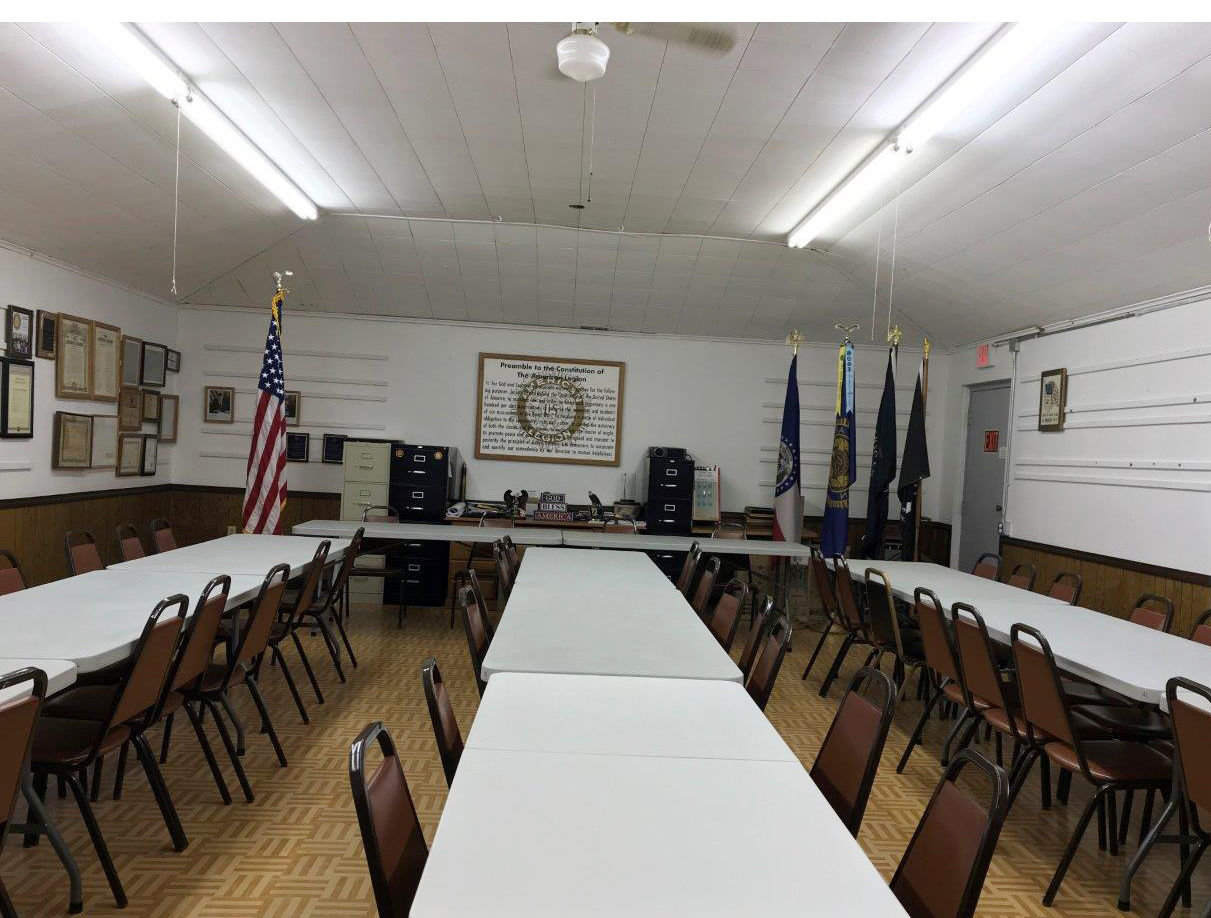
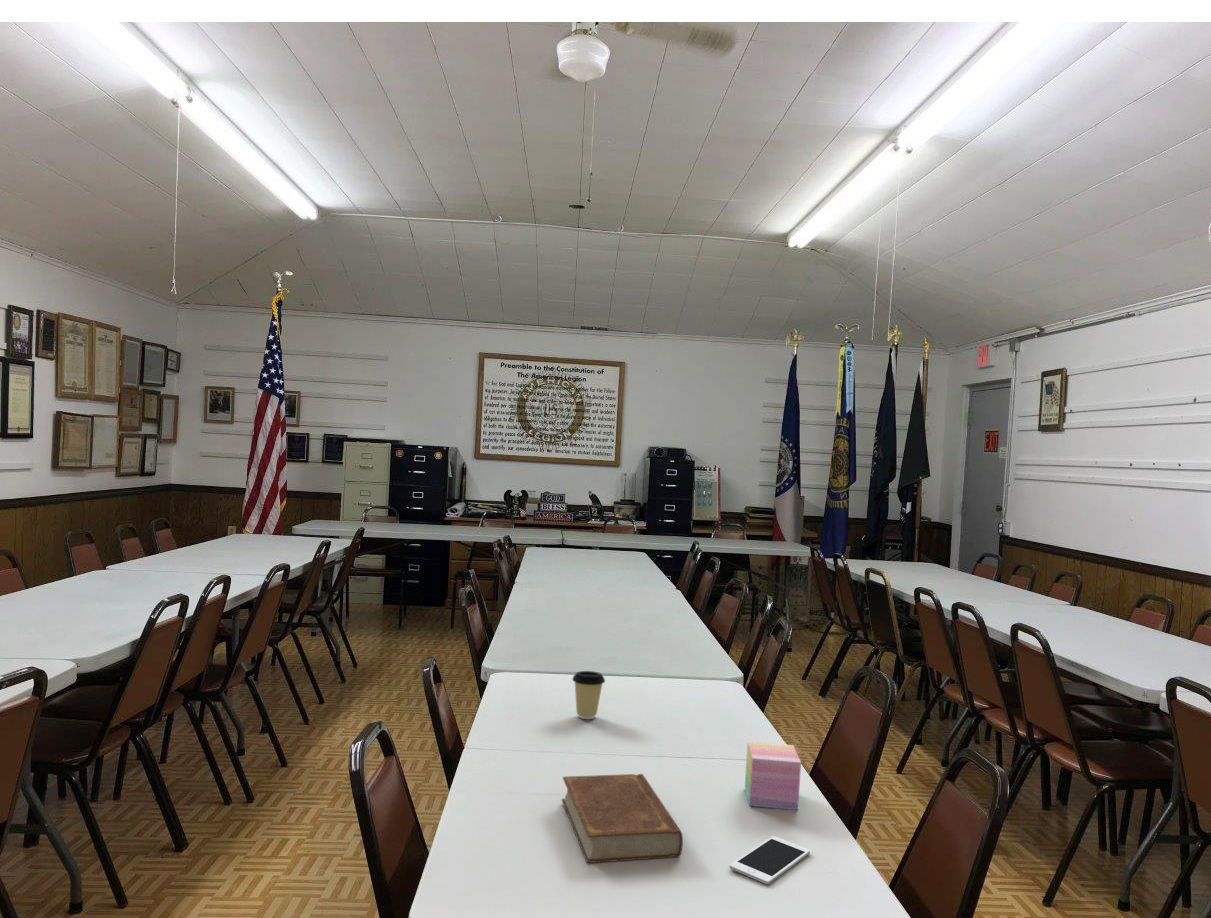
+ coffee cup [571,670,606,720]
+ cell phone [728,835,811,885]
+ sticky notes [744,741,802,811]
+ book [561,773,684,864]
